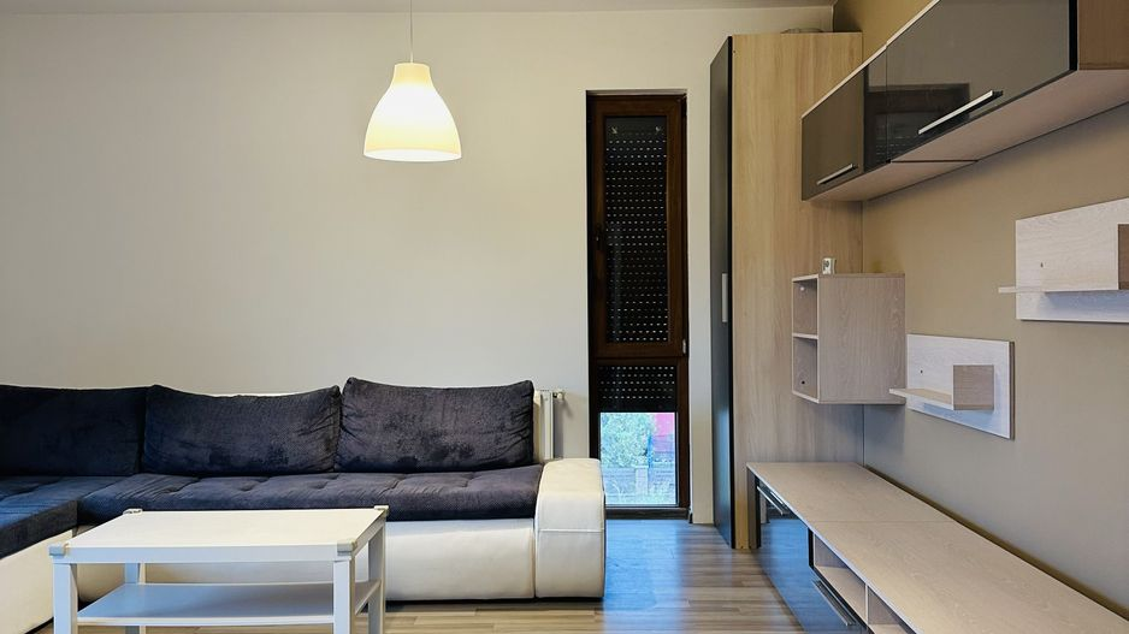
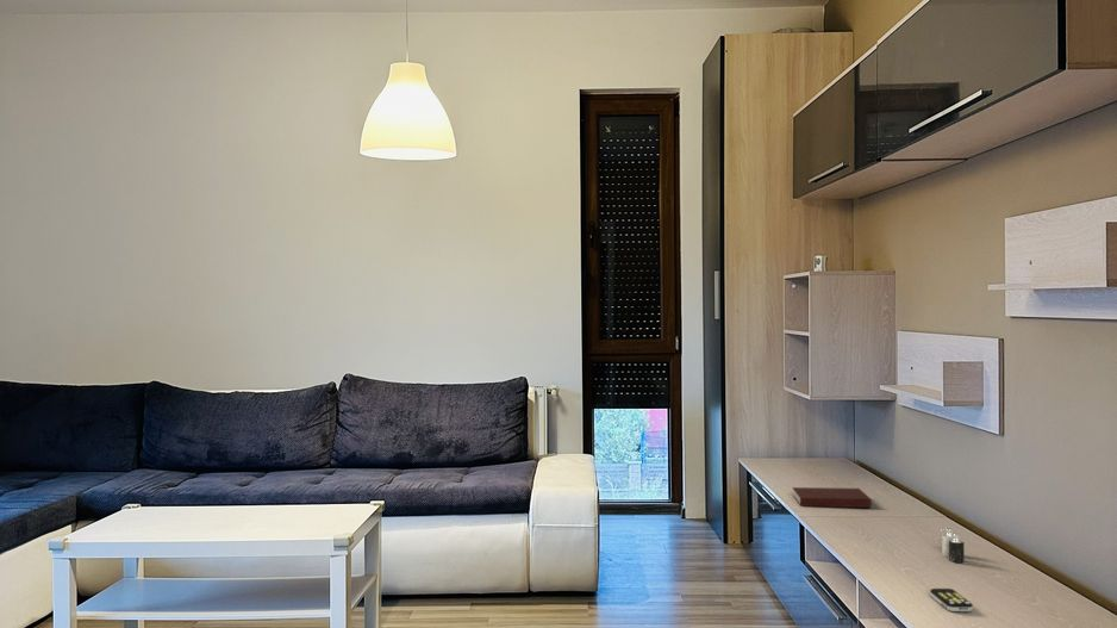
+ remote control [929,587,974,613]
+ notebook [791,486,873,509]
+ candle [940,527,966,564]
